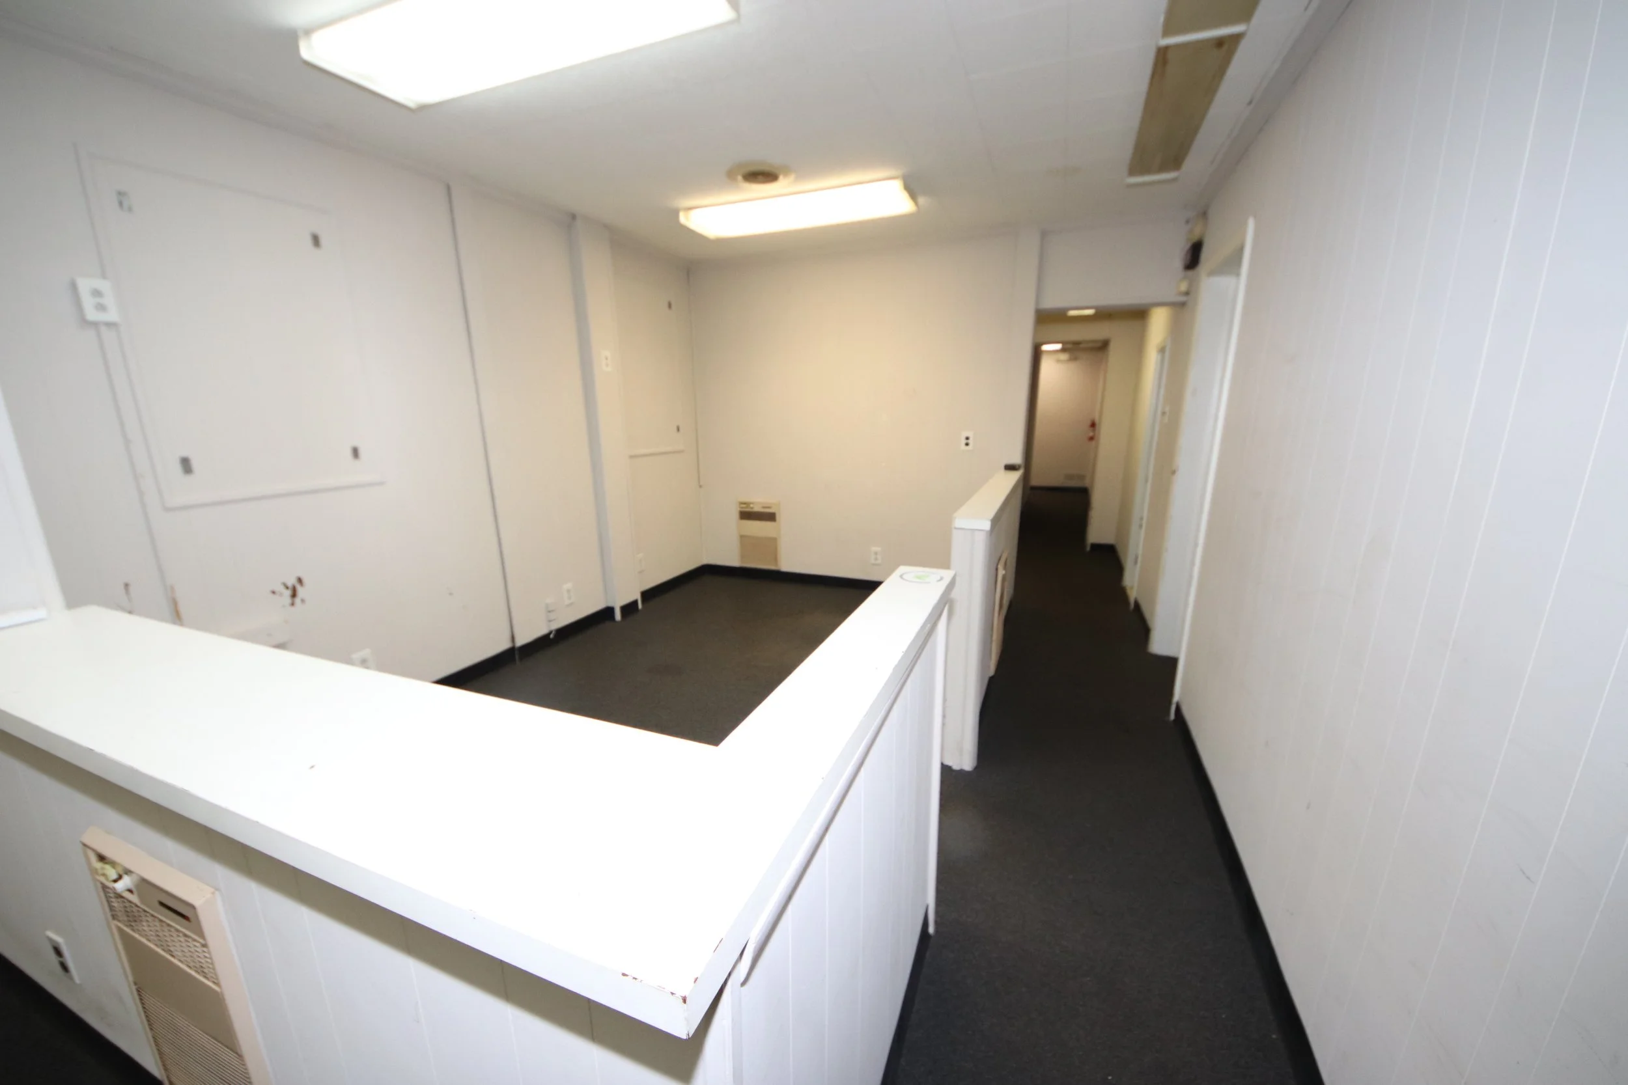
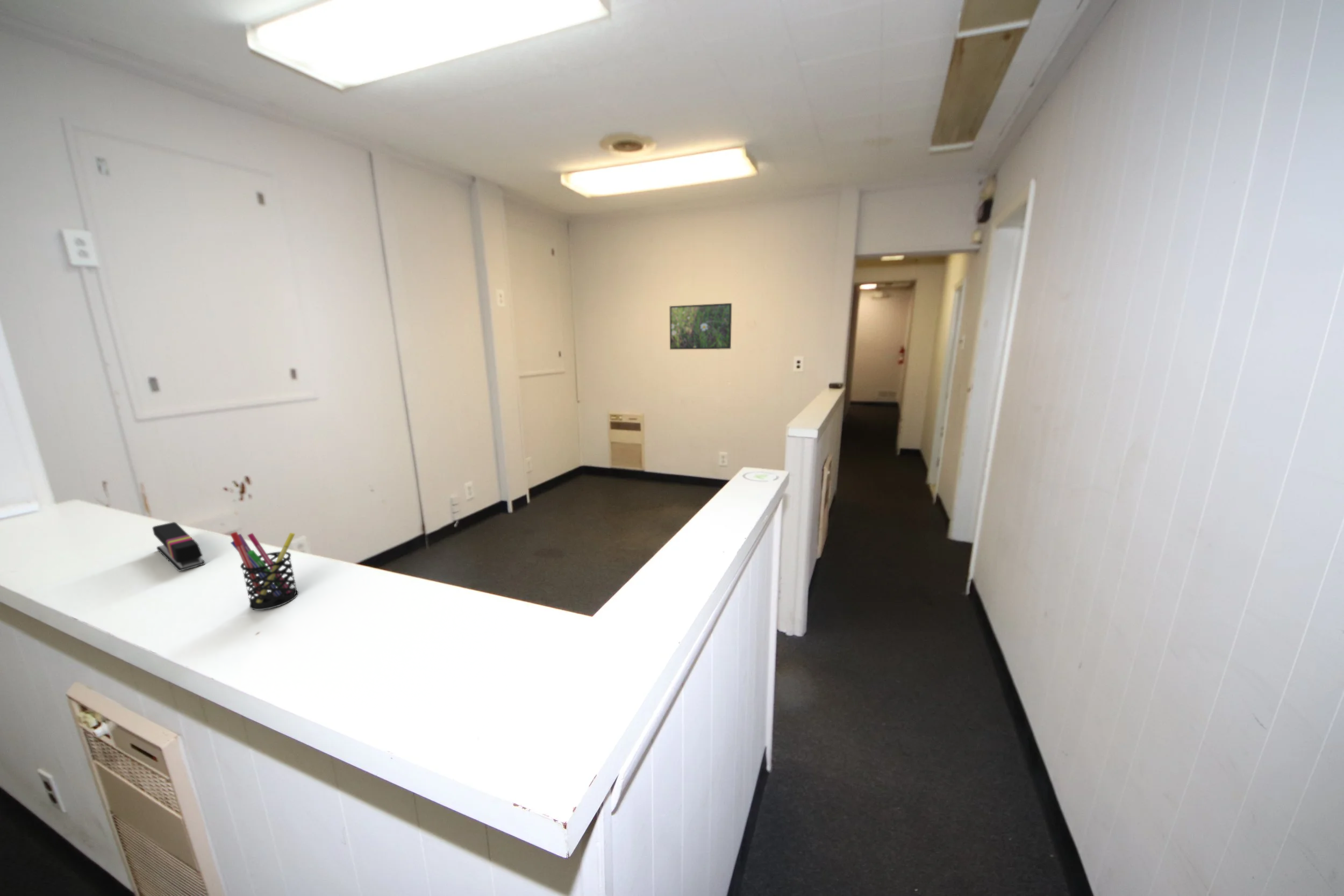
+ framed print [669,303,732,350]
+ pen holder [230,531,299,611]
+ stapler [152,521,206,572]
